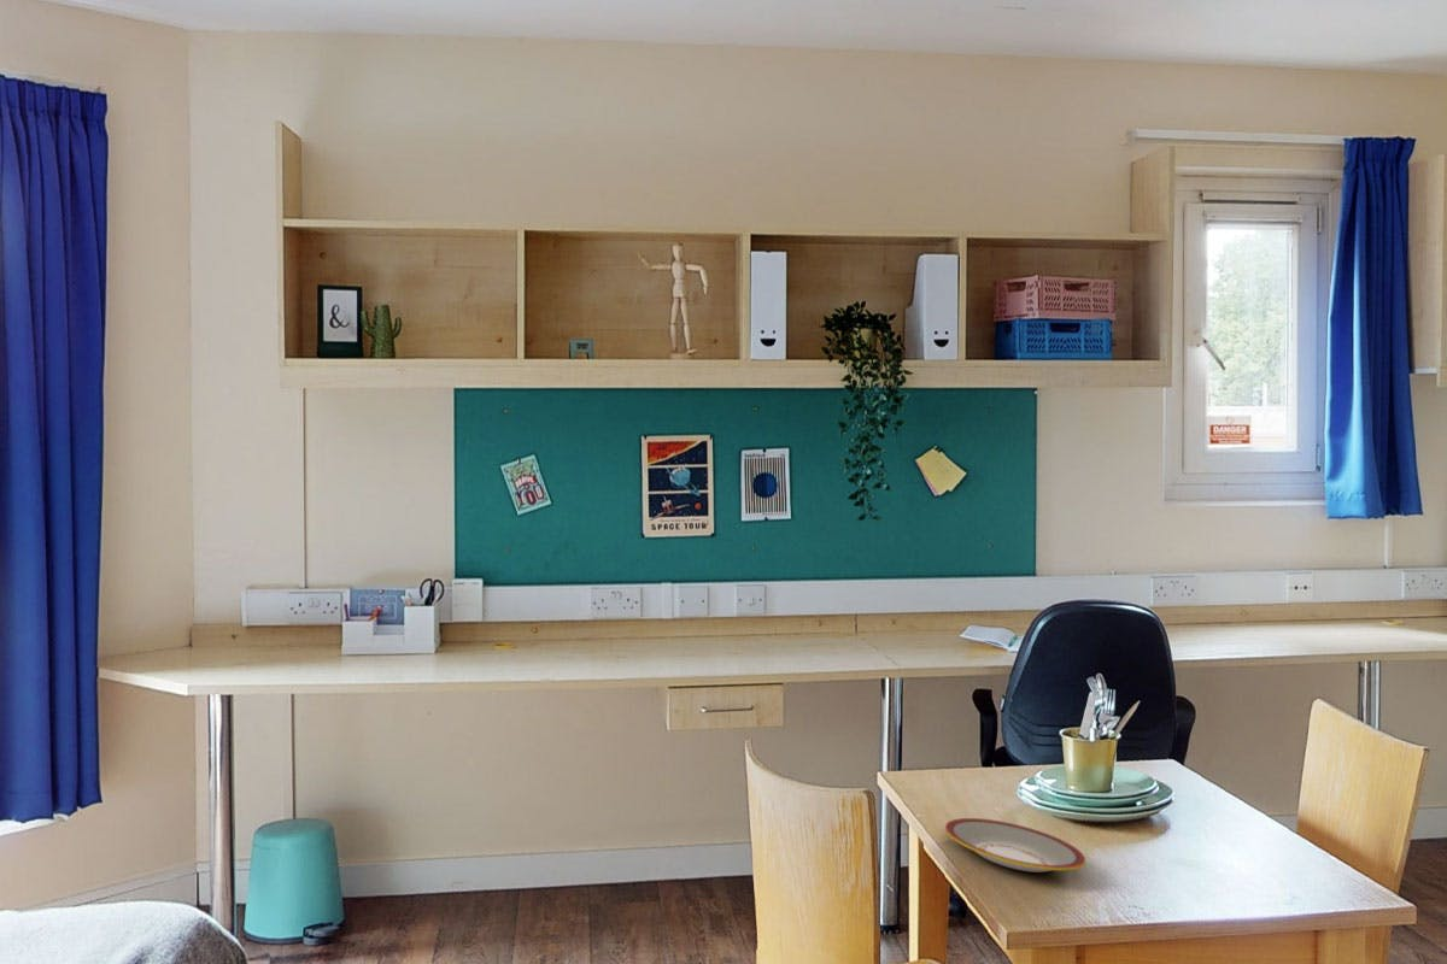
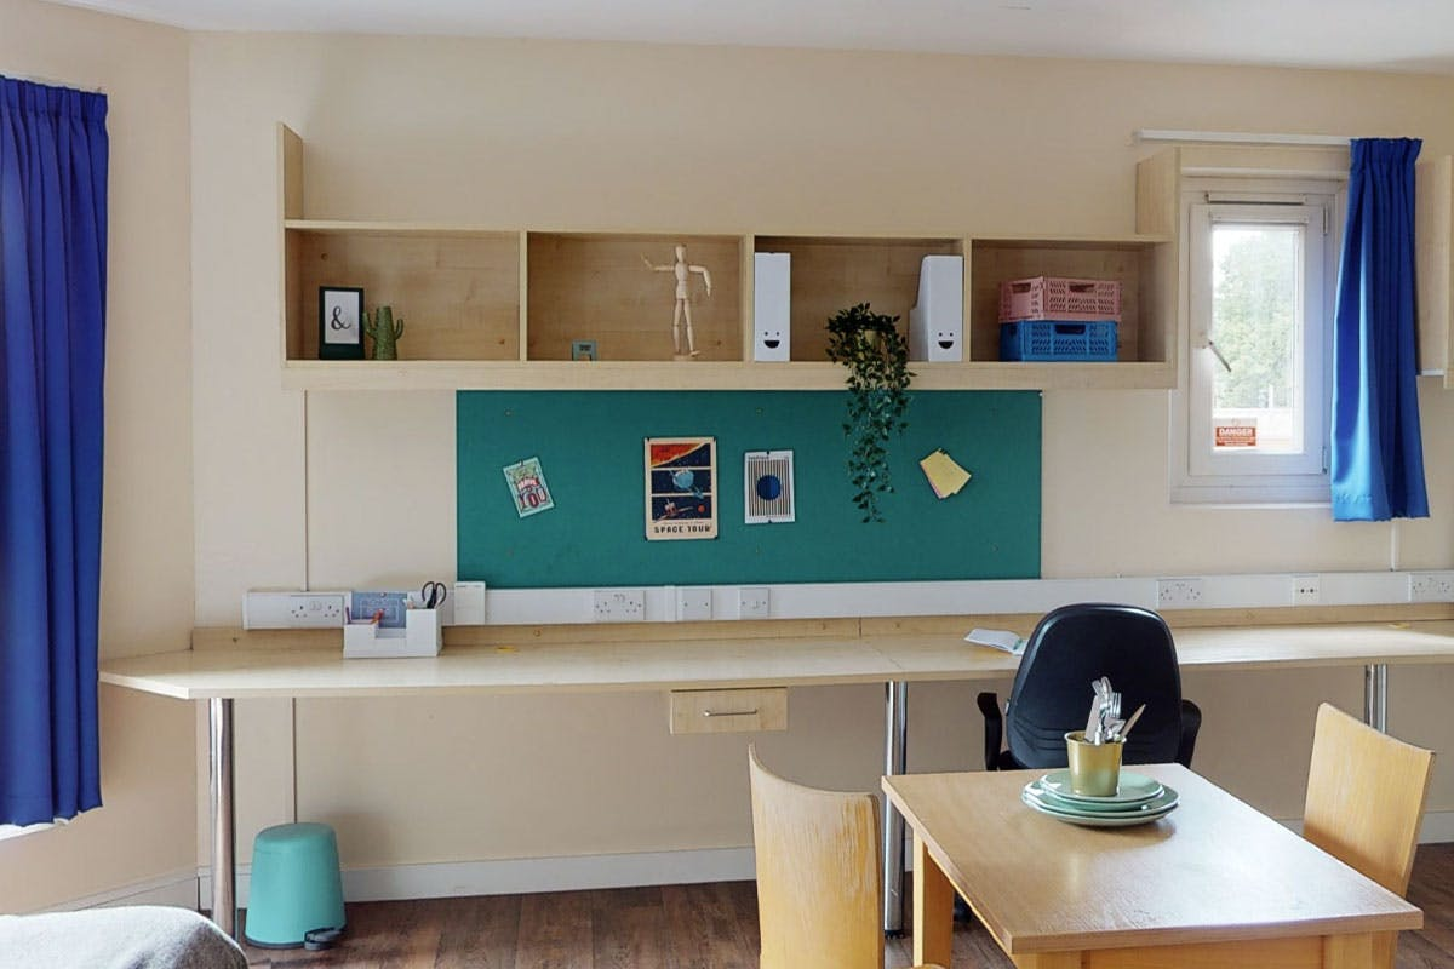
- plate [944,817,1086,874]
